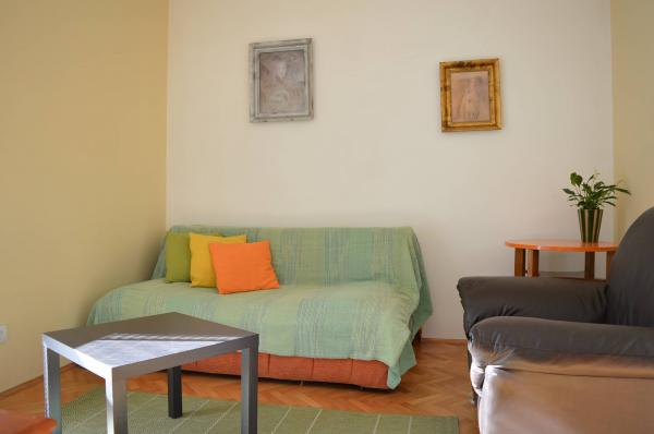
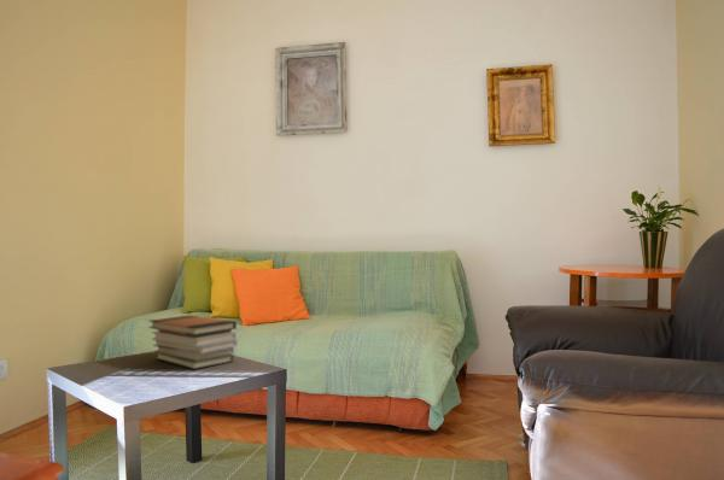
+ book stack [147,314,238,370]
